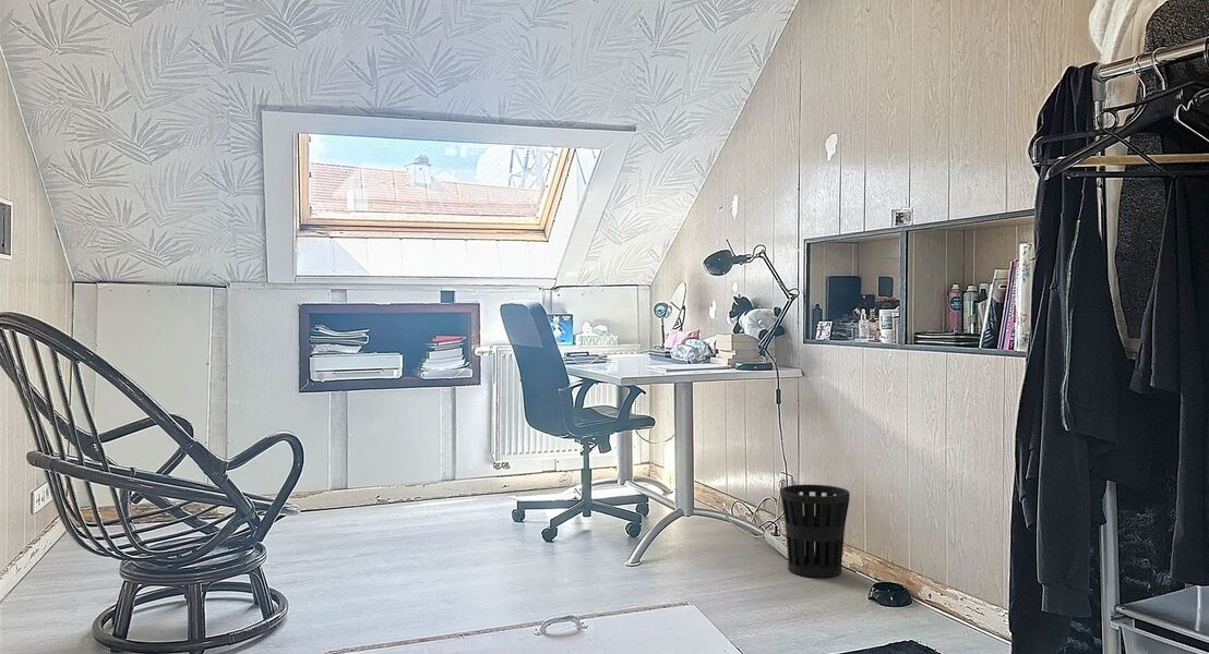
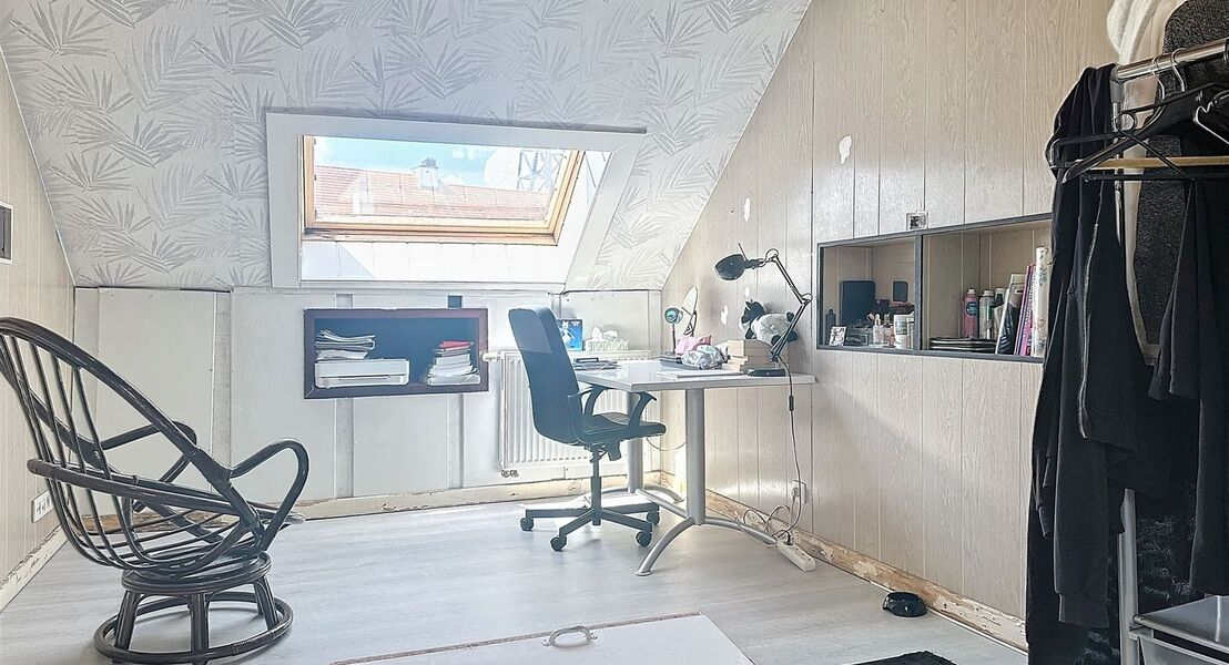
- wastebasket [780,484,851,579]
